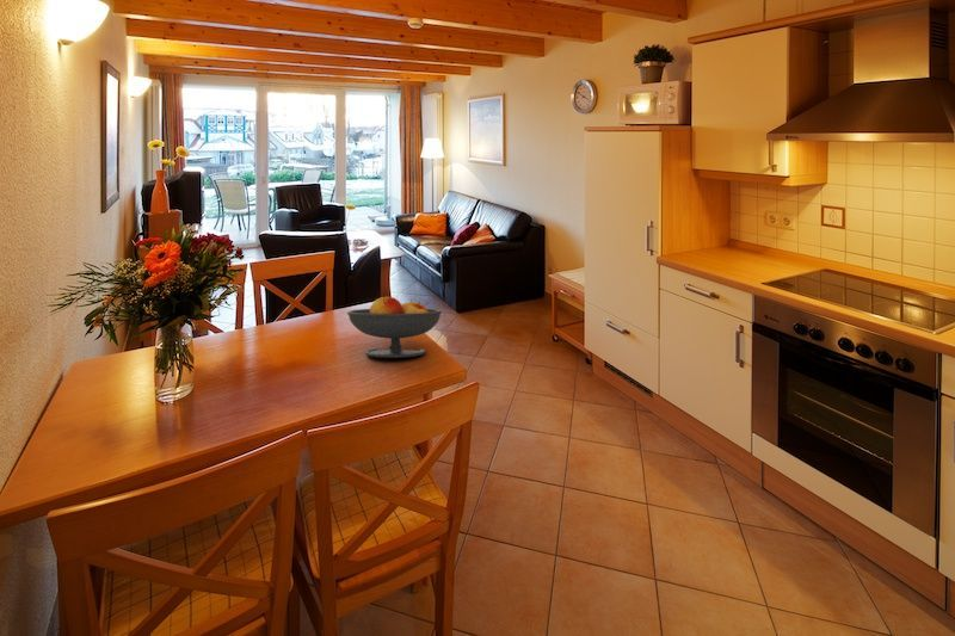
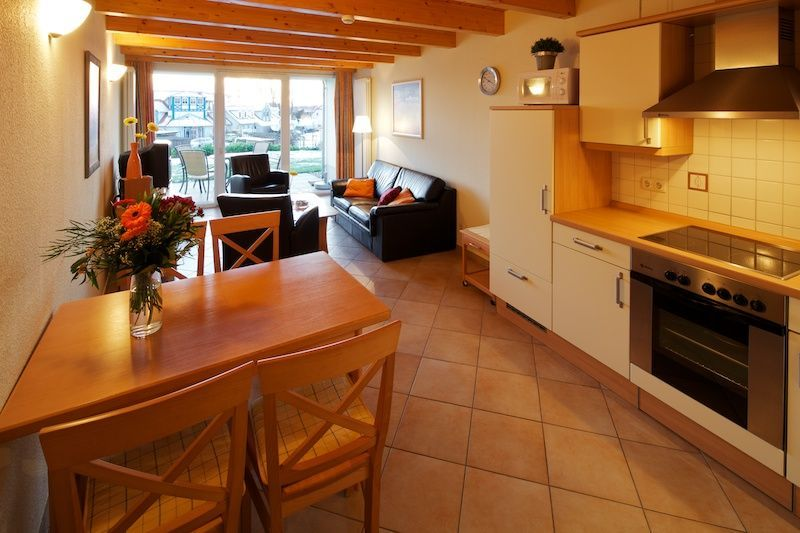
- fruit bowl [346,296,443,359]
